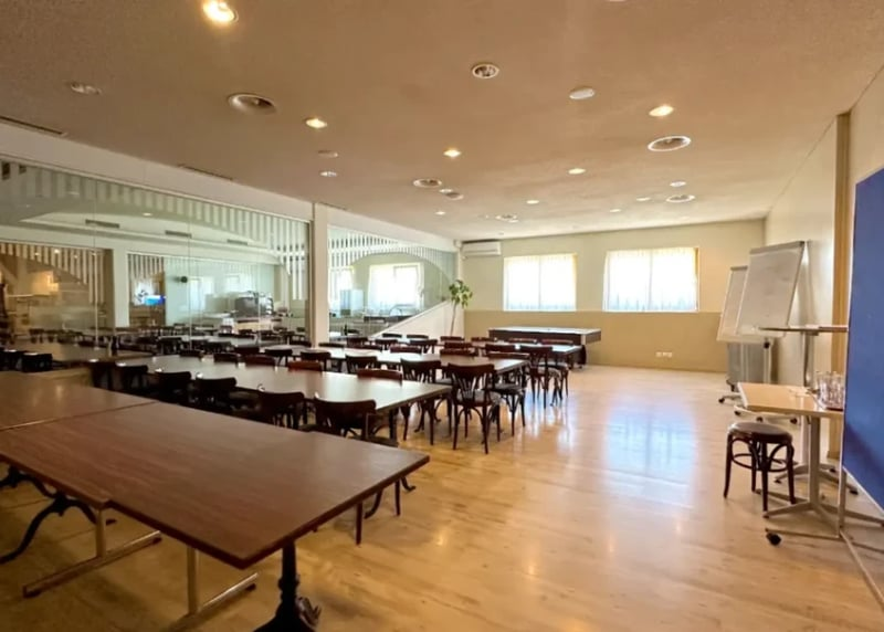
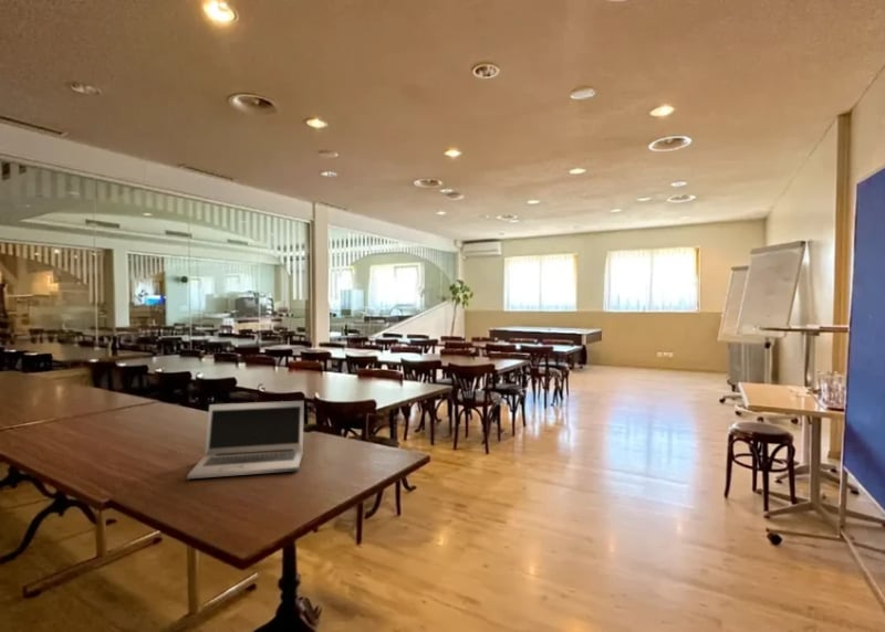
+ laptop [186,400,305,480]
